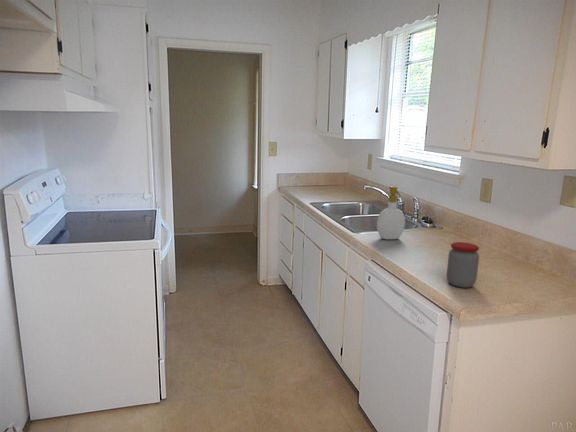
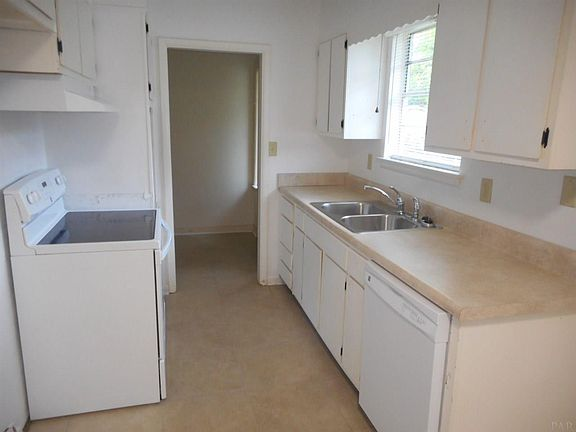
- soap bottle [376,186,406,241]
- jar [446,241,480,289]
